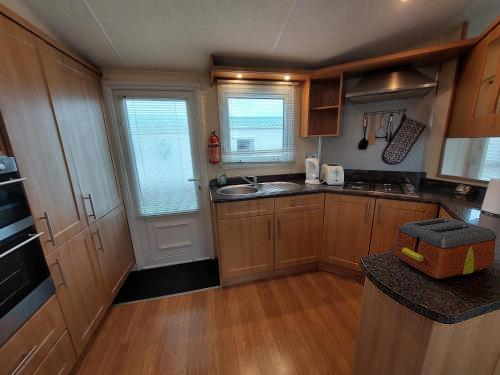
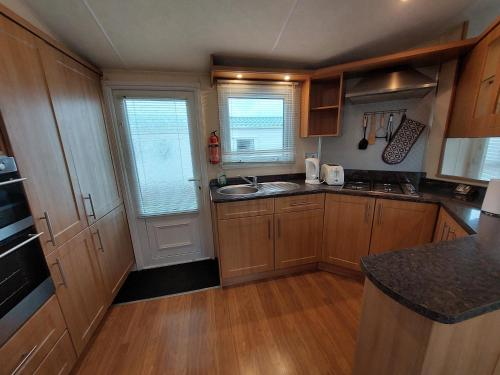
- toaster [393,216,498,281]
